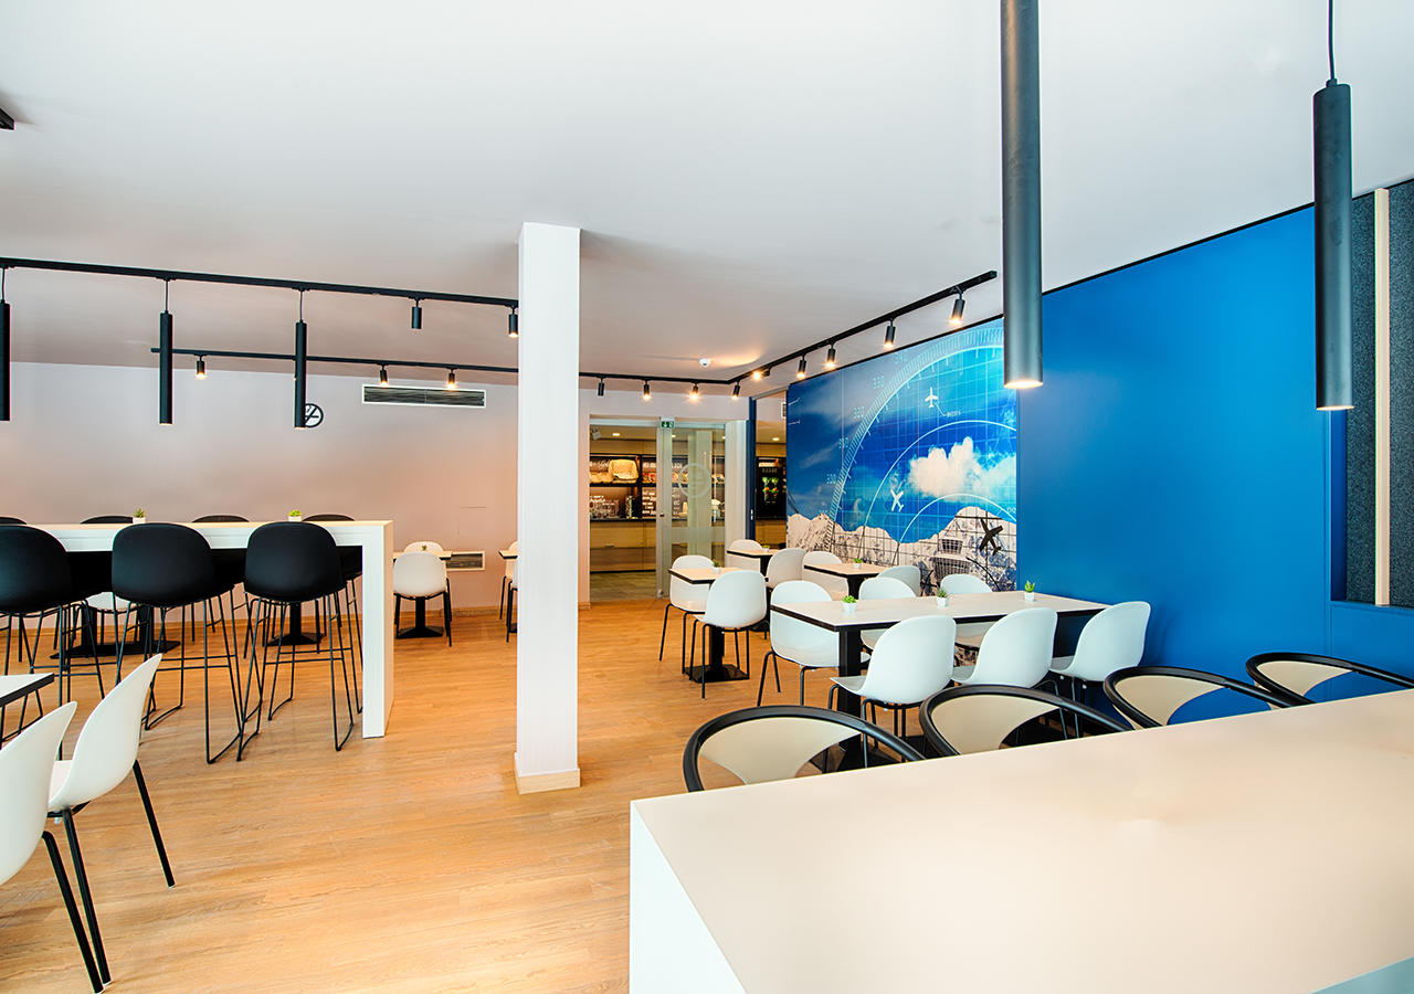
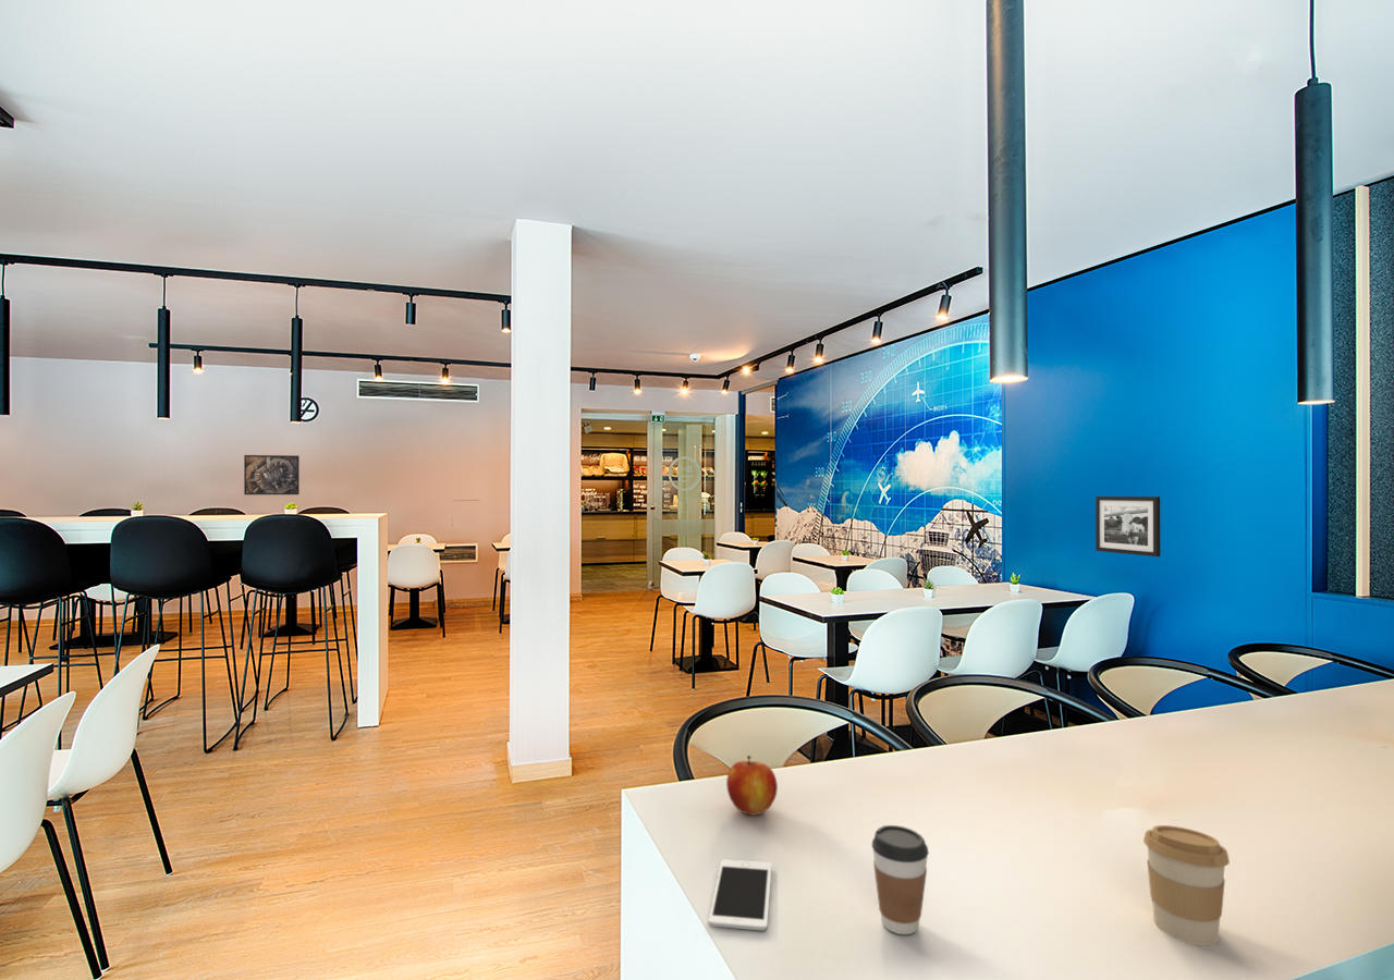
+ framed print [243,454,301,495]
+ picture frame [1095,495,1161,558]
+ coffee cup [1142,824,1231,946]
+ cell phone [708,858,773,932]
+ apple [725,755,779,817]
+ coffee cup [871,824,930,935]
